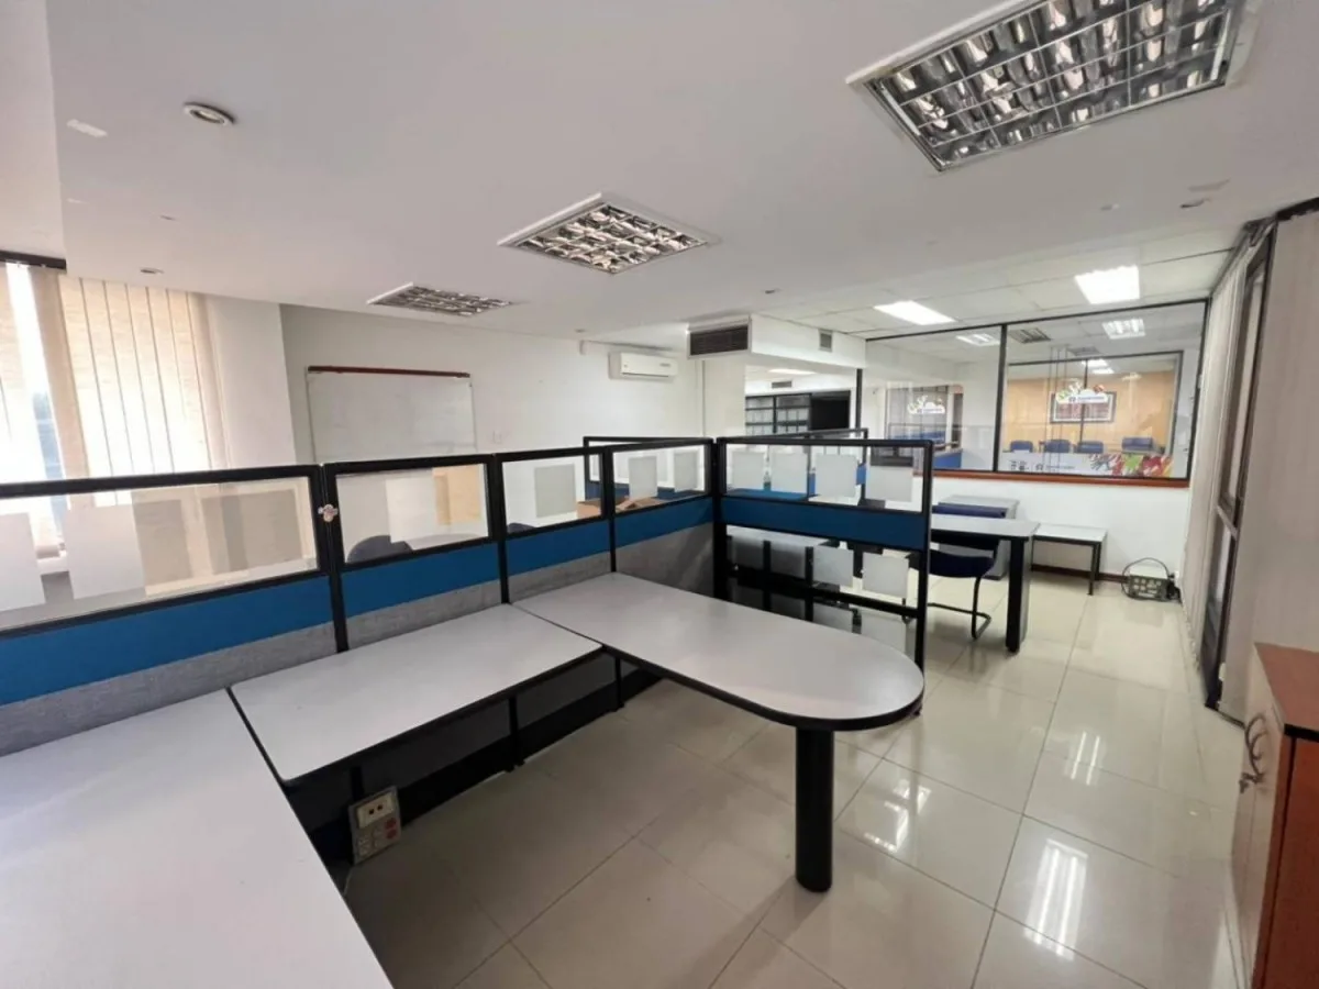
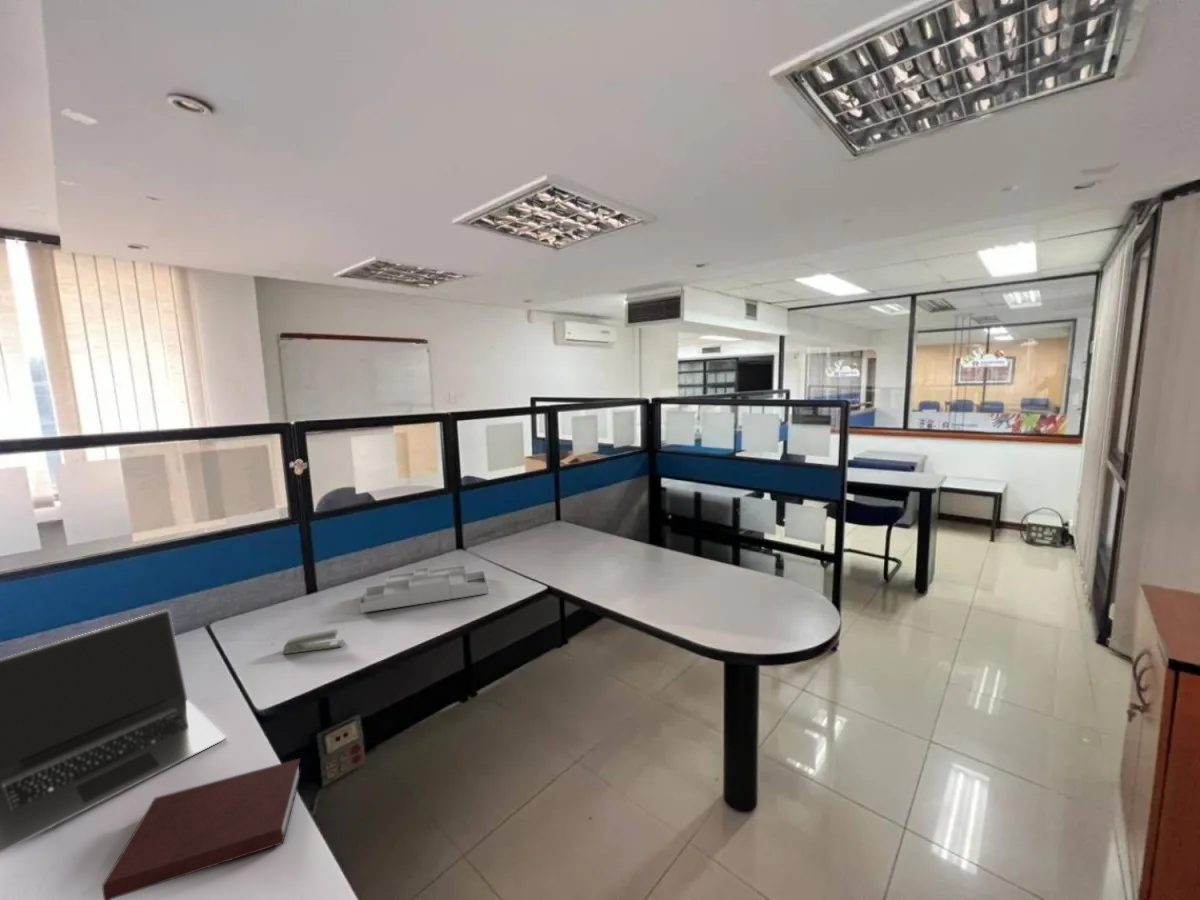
+ desk organizer [359,564,490,614]
+ stapler [282,628,346,655]
+ notebook [101,758,301,900]
+ laptop [0,609,227,854]
